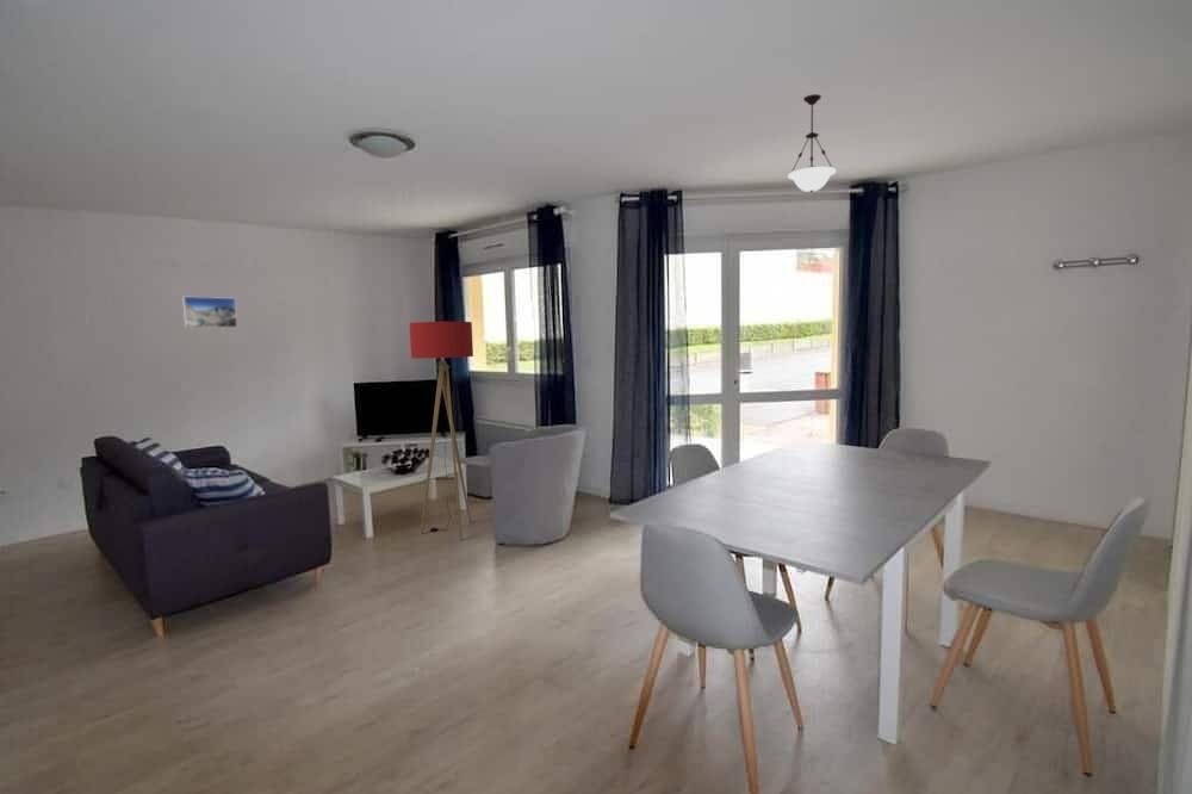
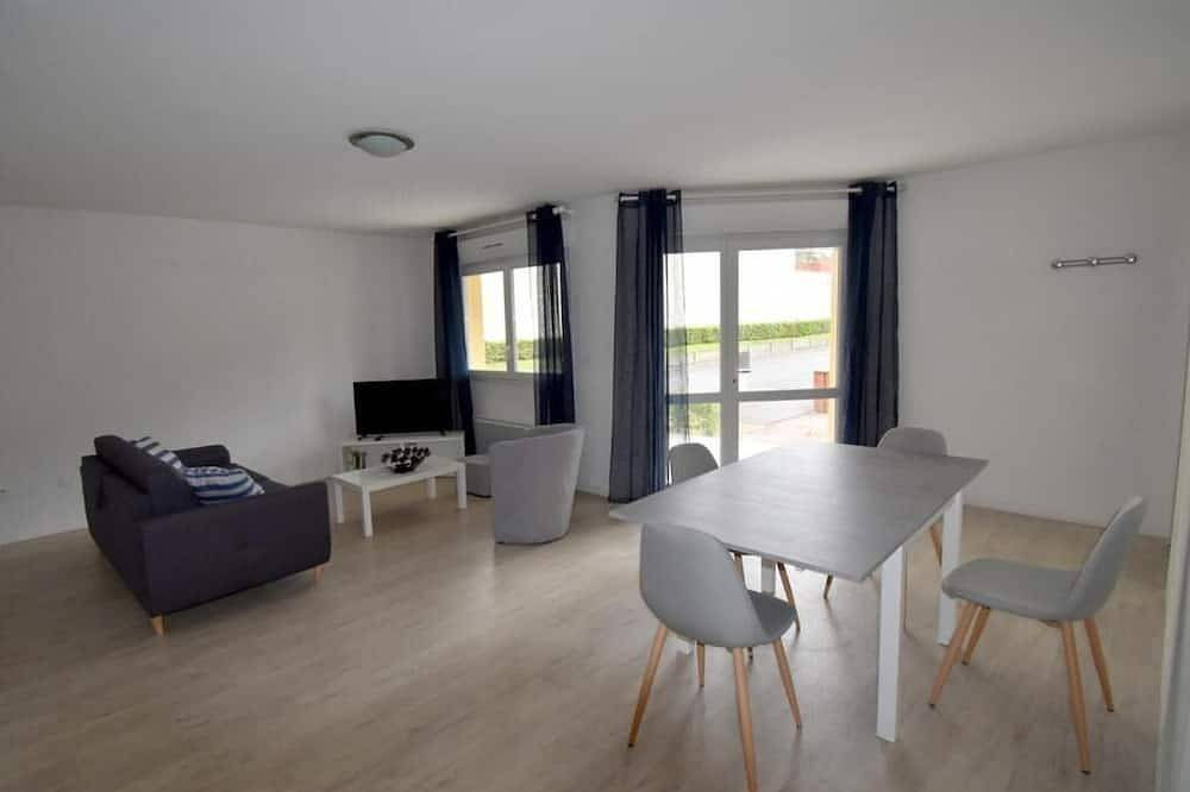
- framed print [181,296,238,329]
- pendant light [787,93,838,193]
- floor lamp [408,321,474,541]
